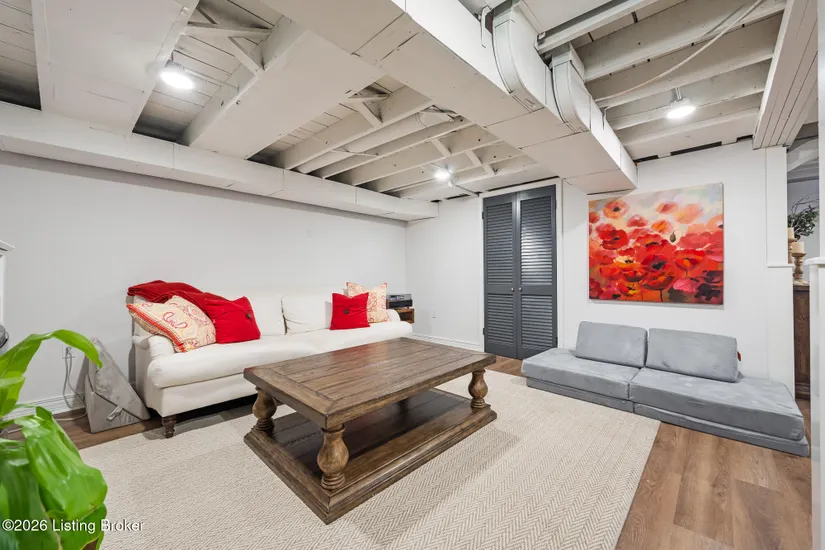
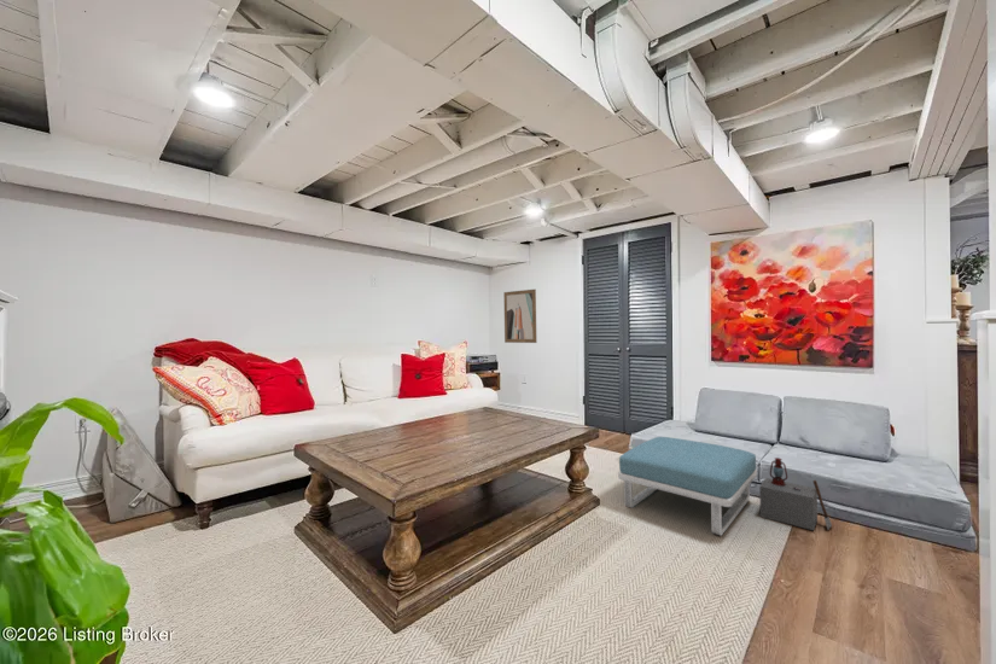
+ wall art [502,289,538,344]
+ lantern [758,456,833,531]
+ footstool [617,436,758,537]
